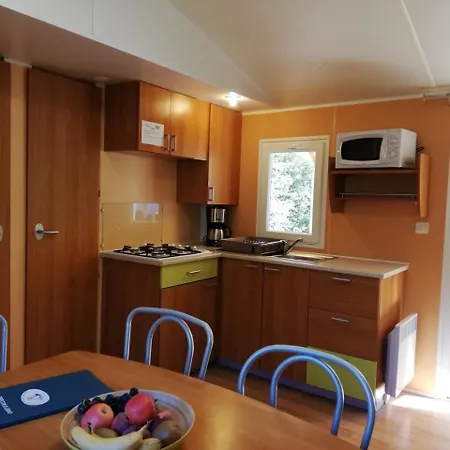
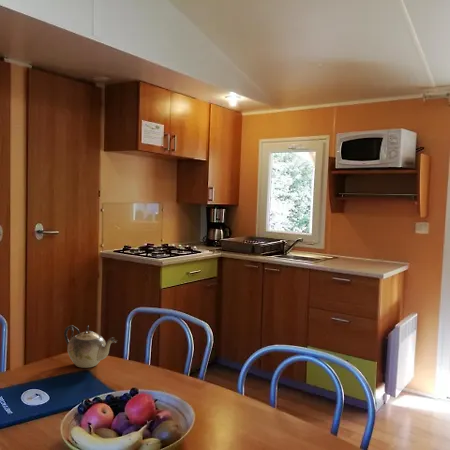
+ teapot [63,324,118,369]
